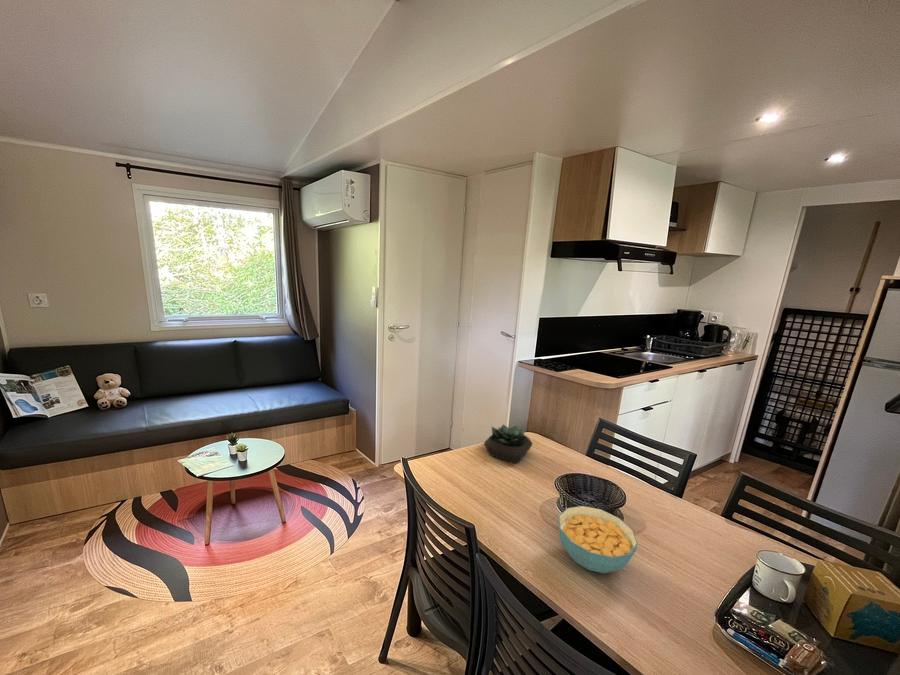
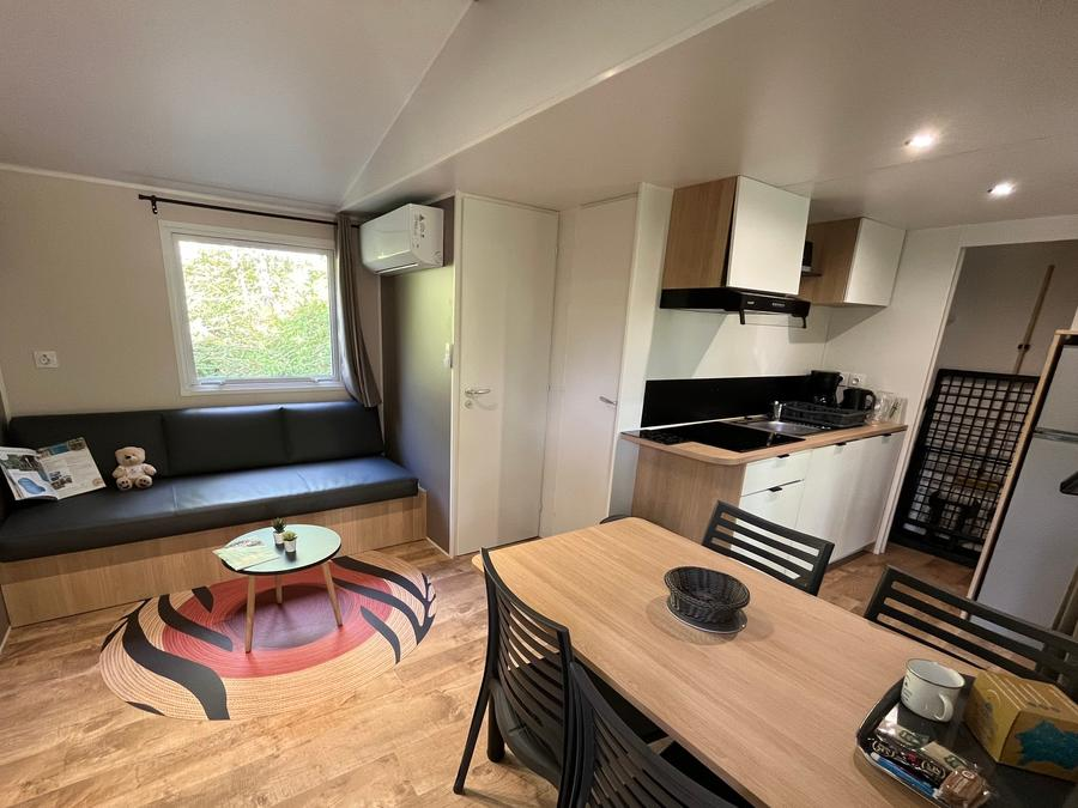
- cereal bowl [558,505,639,574]
- succulent plant [483,423,533,464]
